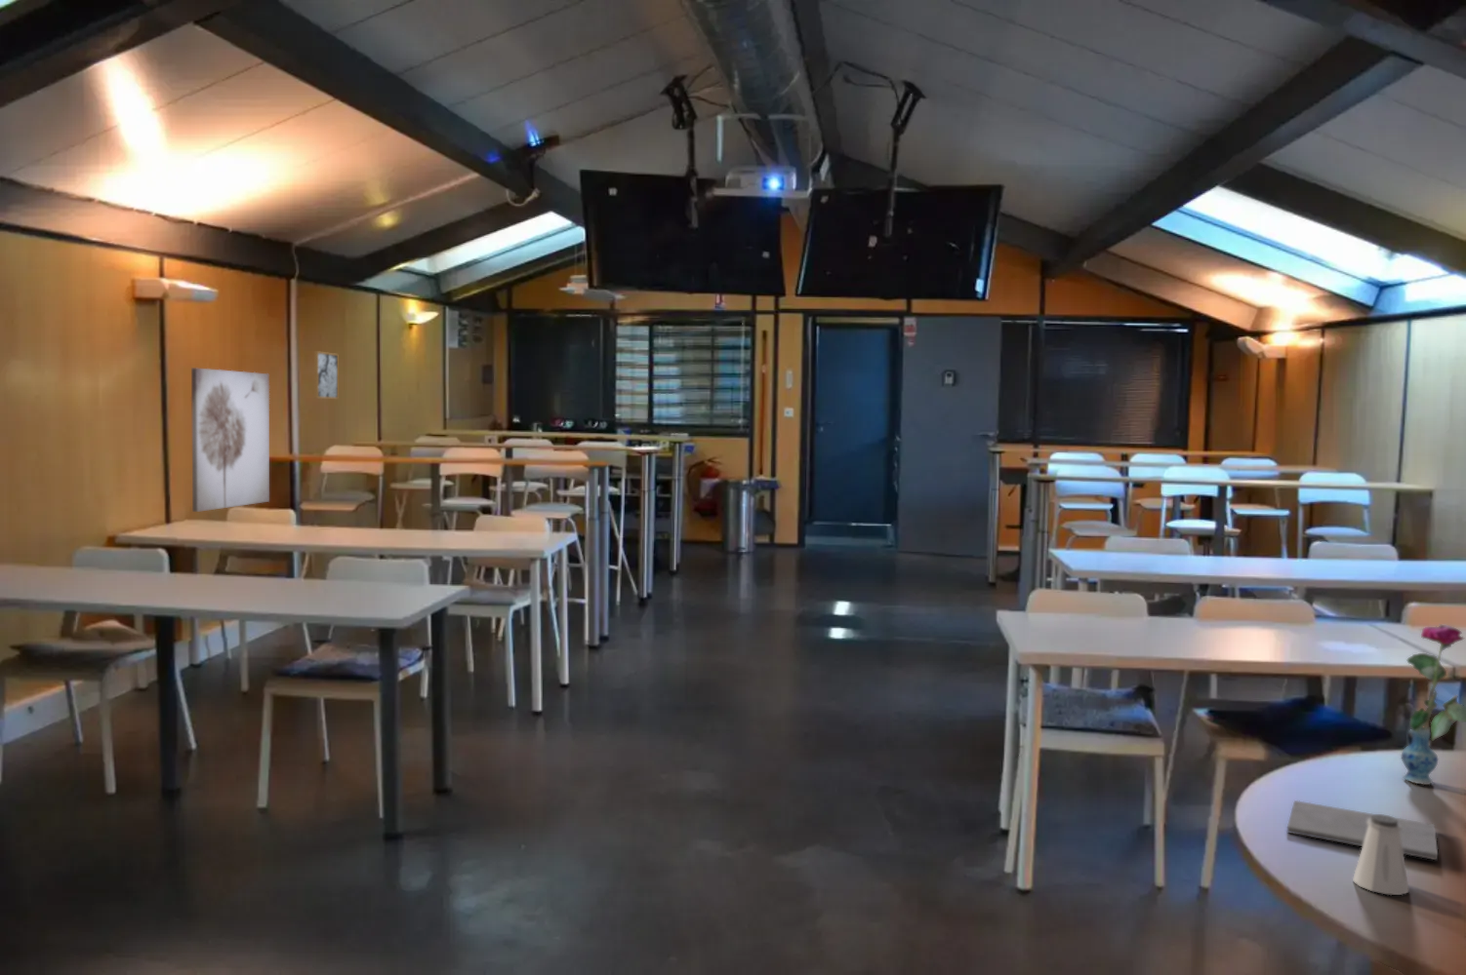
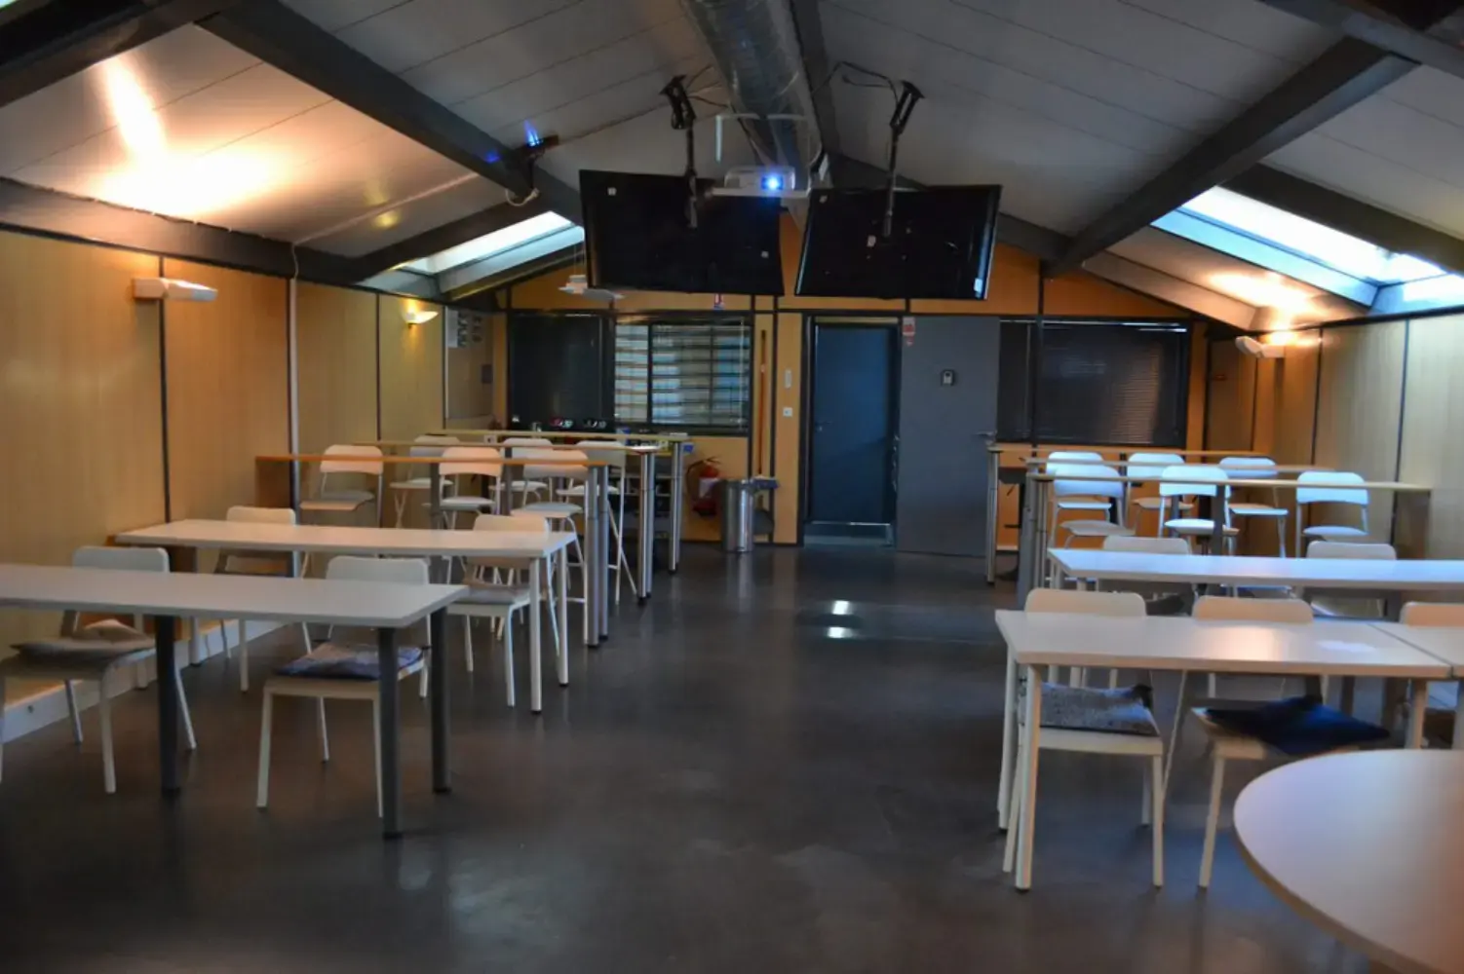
- wall art [191,367,270,513]
- notepad [1286,800,1439,861]
- wall art [314,350,339,399]
- saltshaker [1352,813,1409,896]
- vase [1401,624,1466,786]
